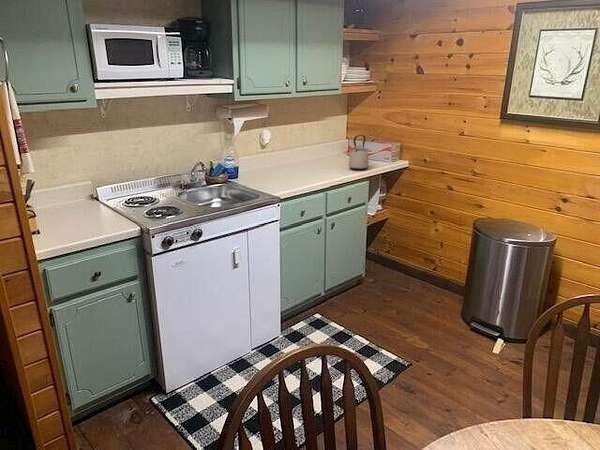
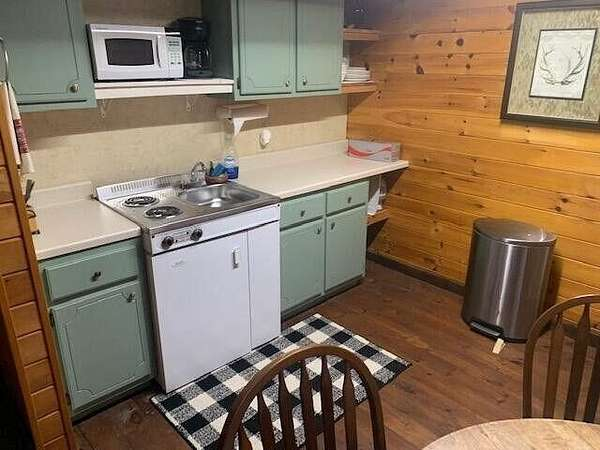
- kettle [348,134,370,171]
